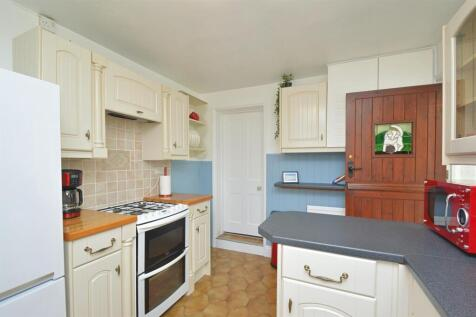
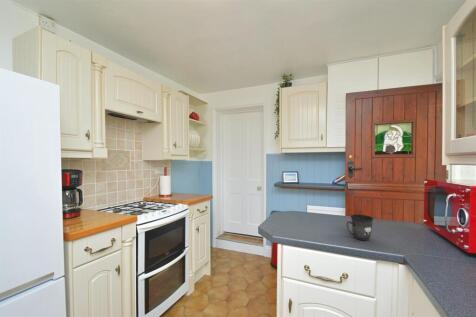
+ mug [345,214,374,241]
